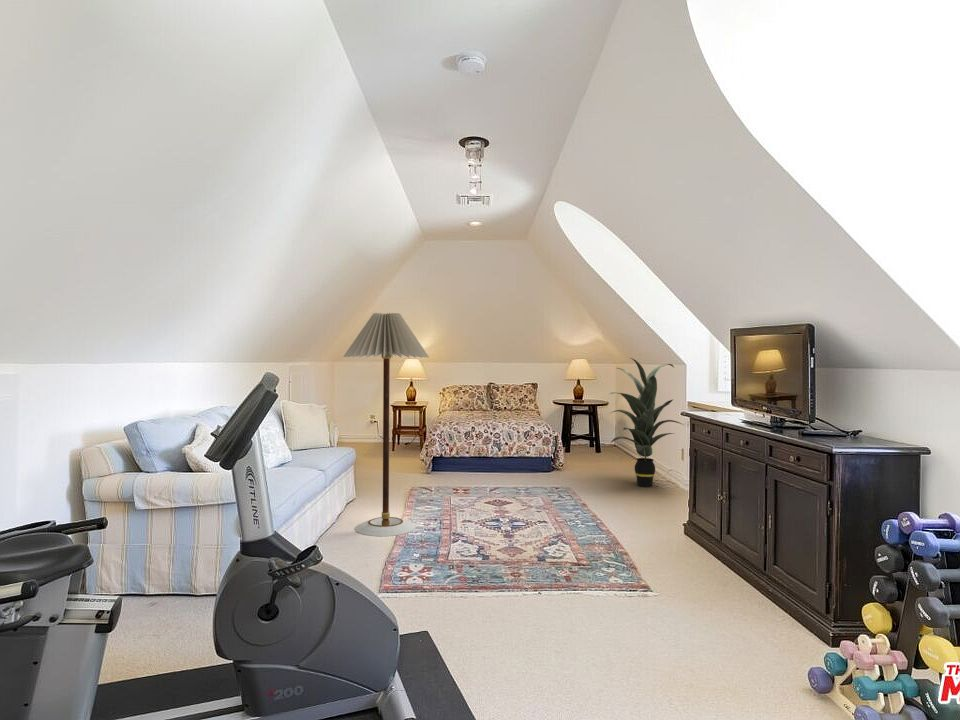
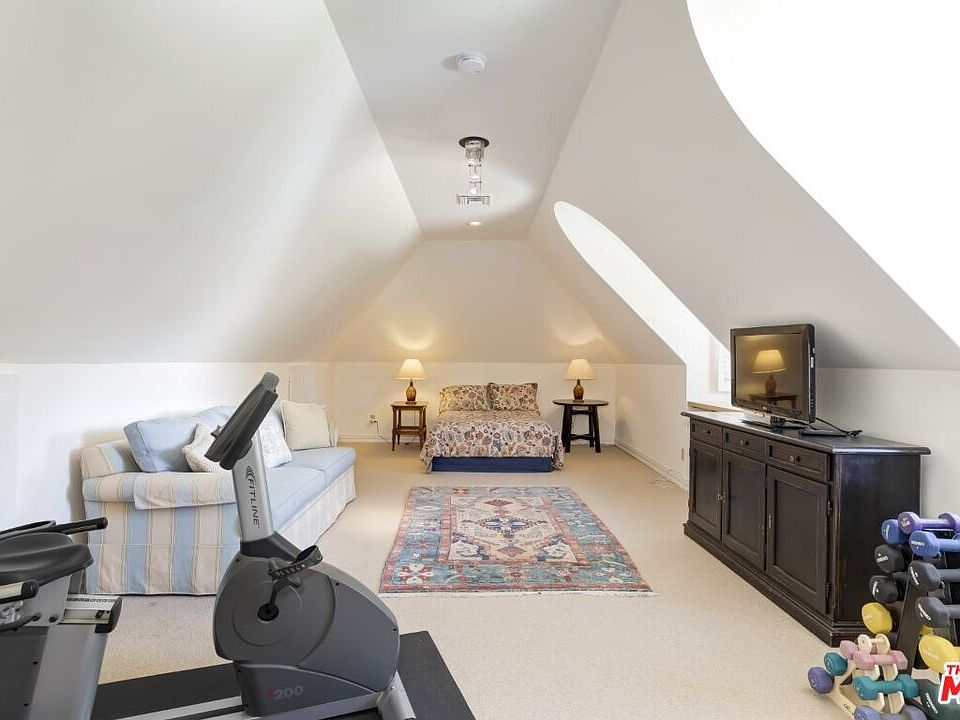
- floor lamp [342,312,431,537]
- indoor plant [609,356,685,488]
